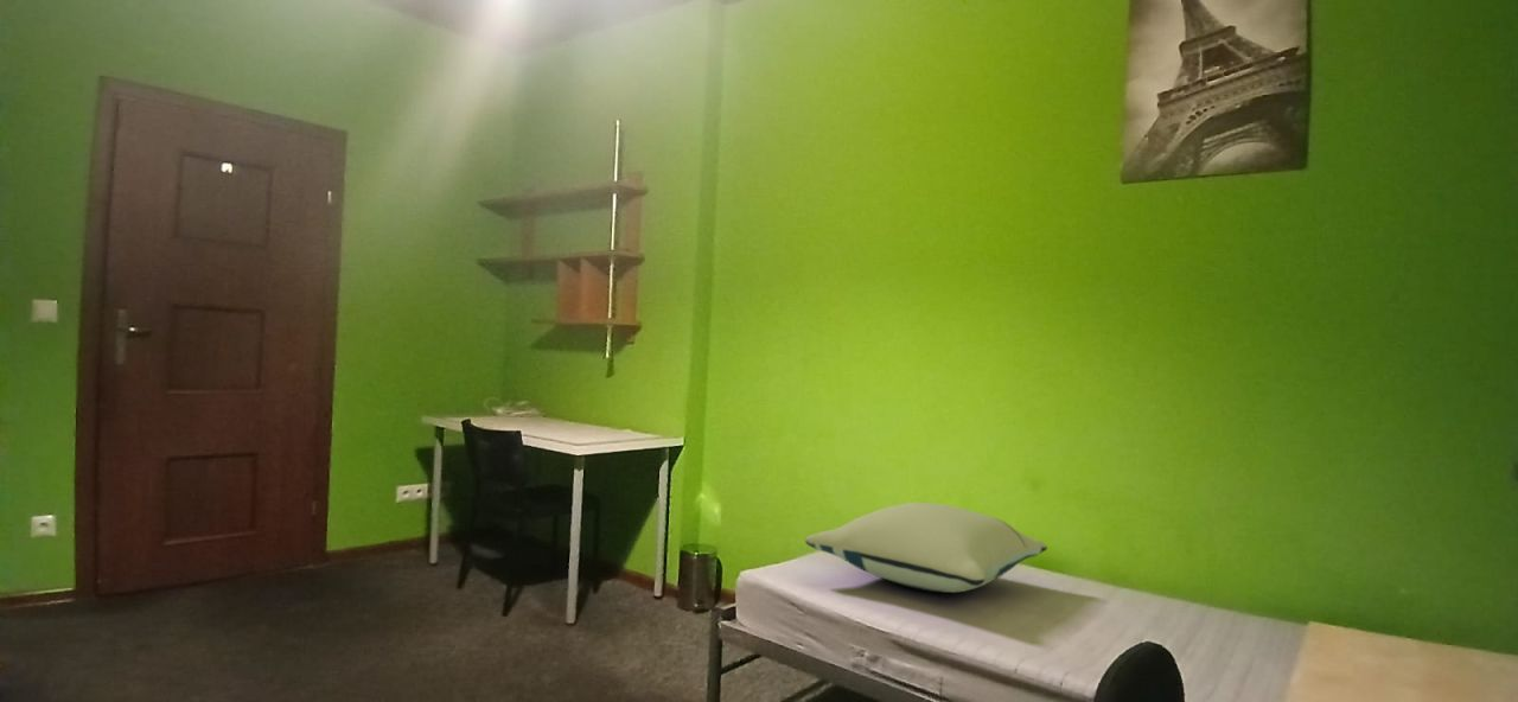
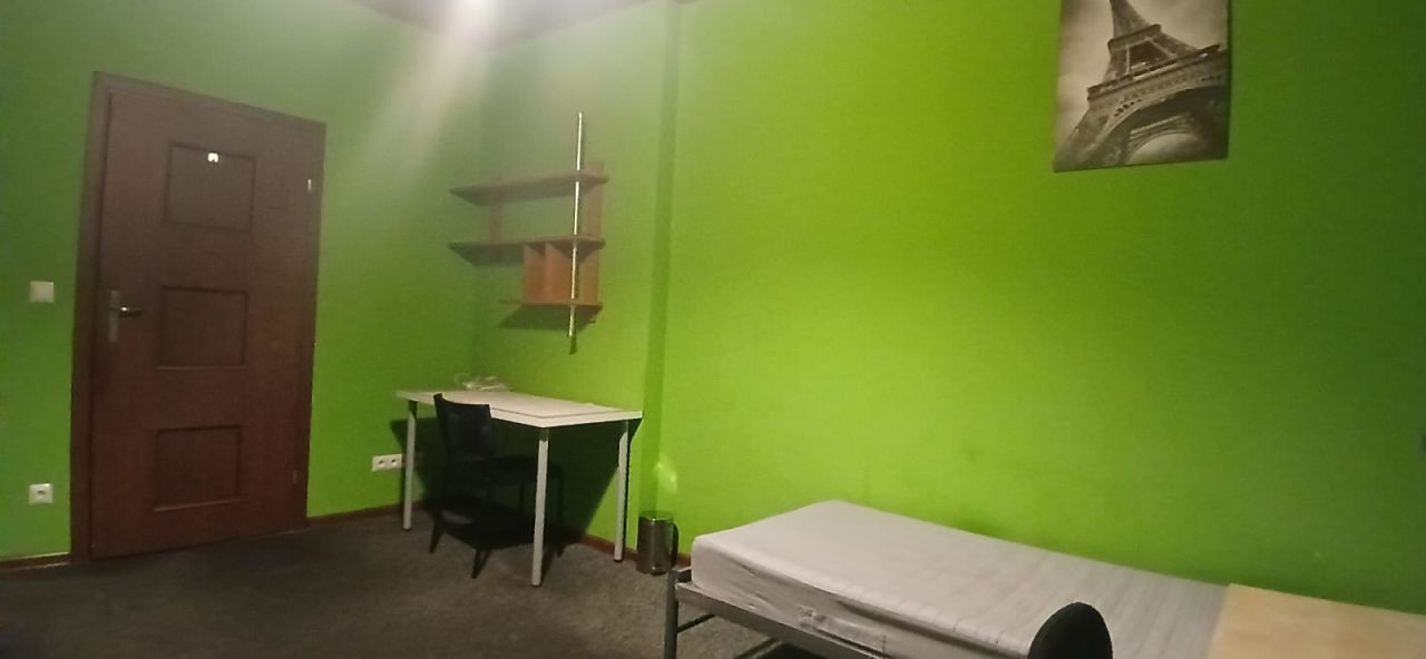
- pillow [804,502,1048,594]
